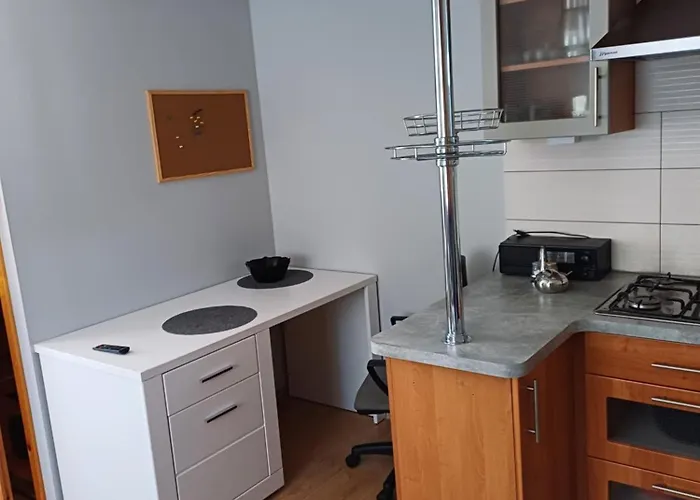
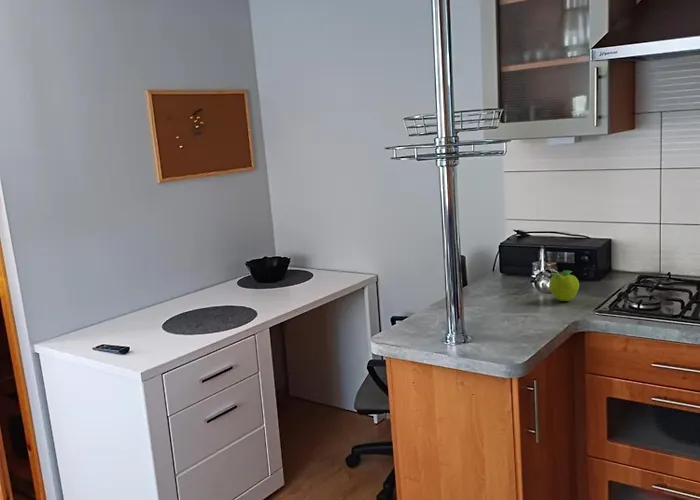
+ fruit [549,269,580,302]
